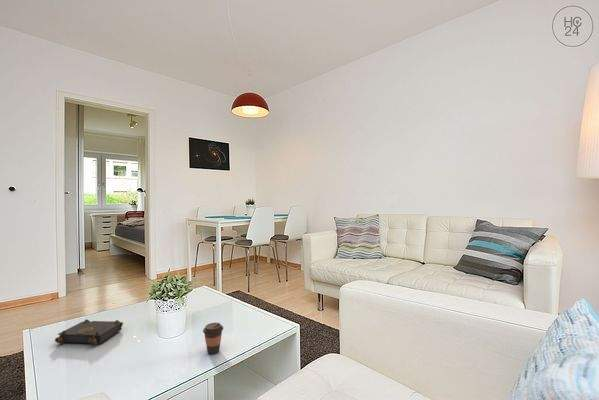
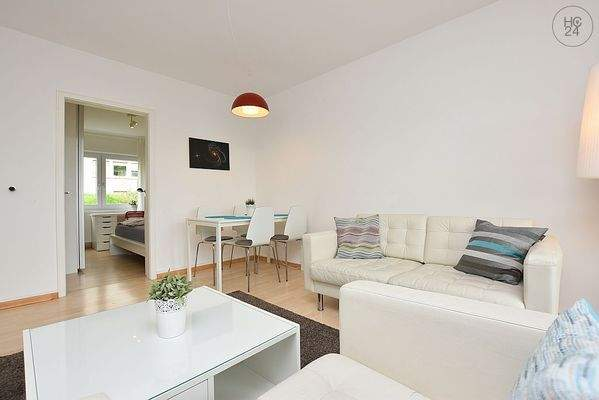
- book [54,318,124,345]
- coffee cup [202,322,224,355]
